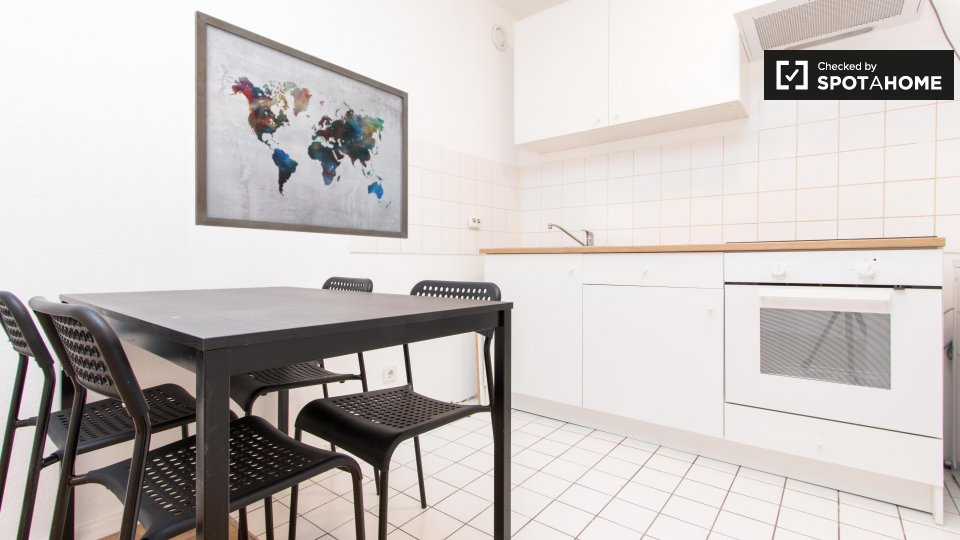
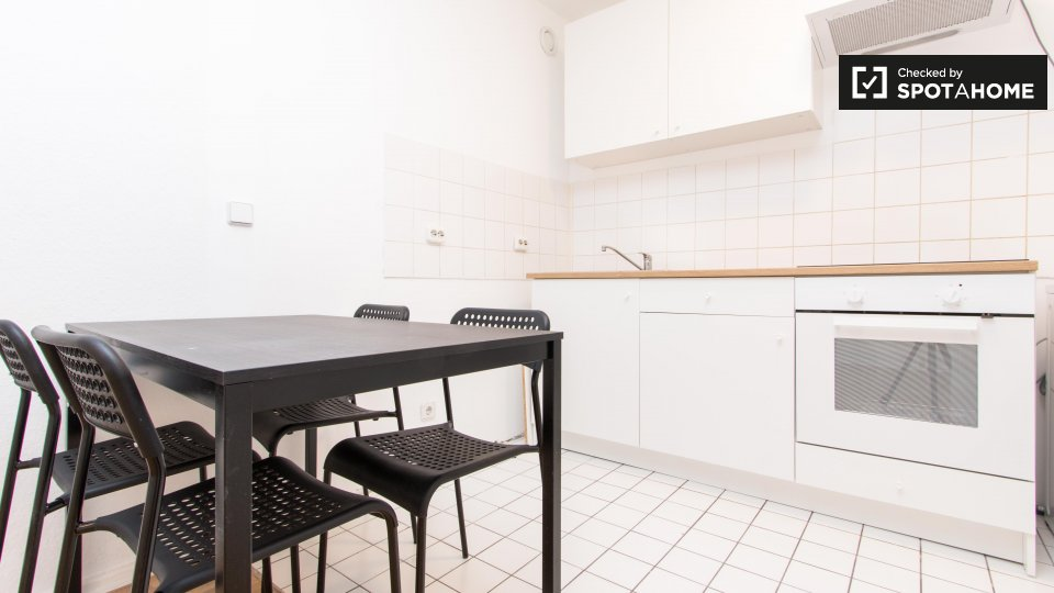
- wall art [194,10,409,240]
